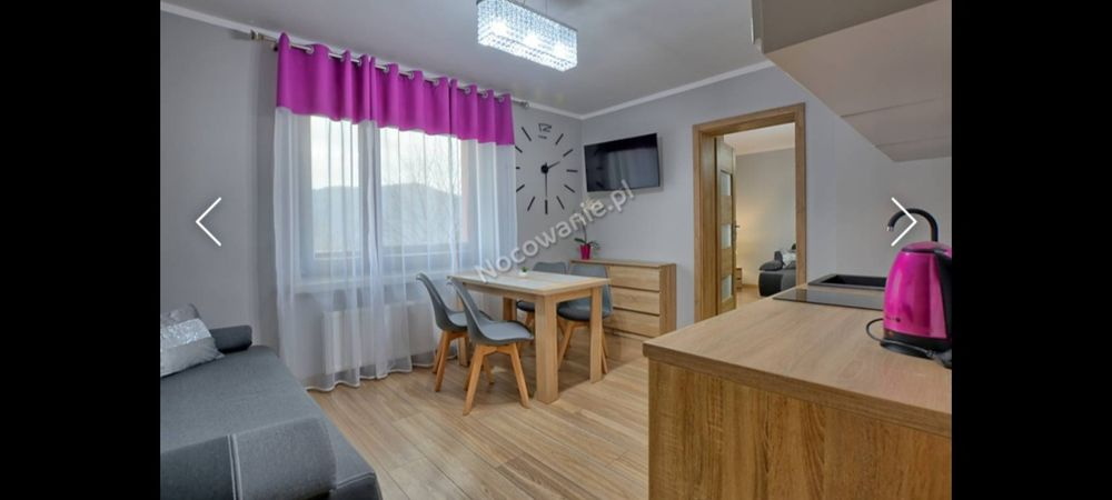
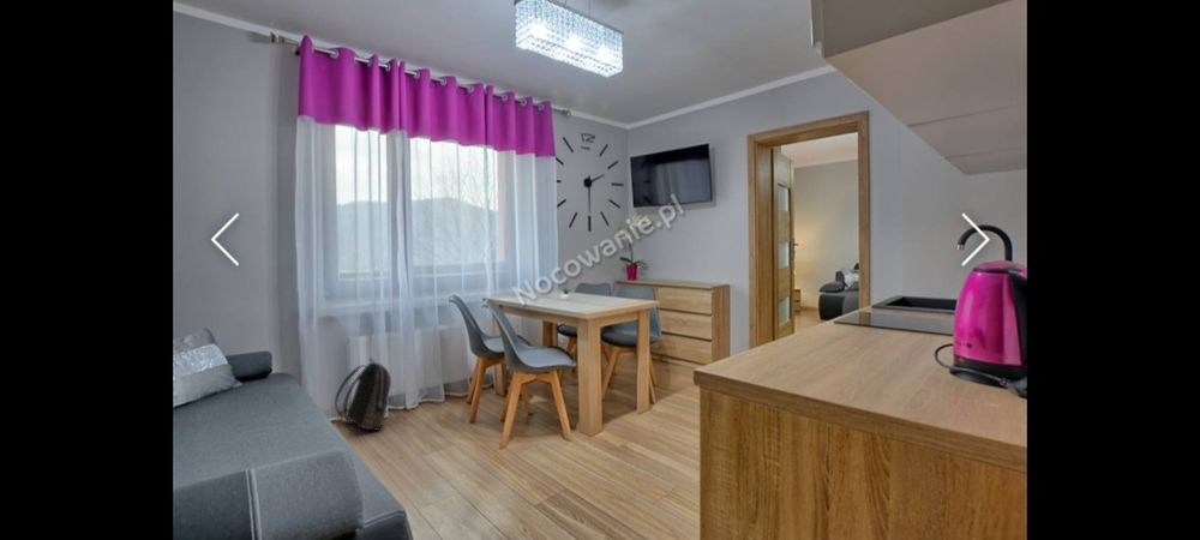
+ backpack [334,356,392,438]
